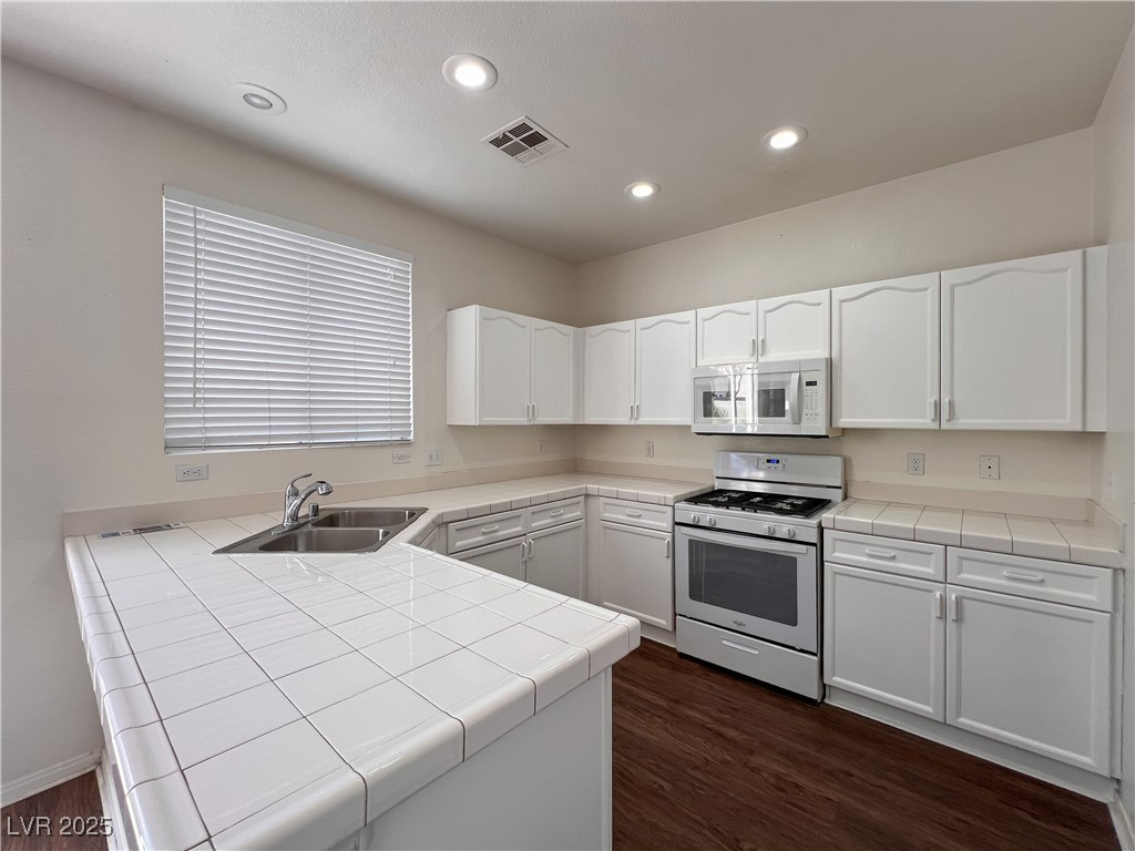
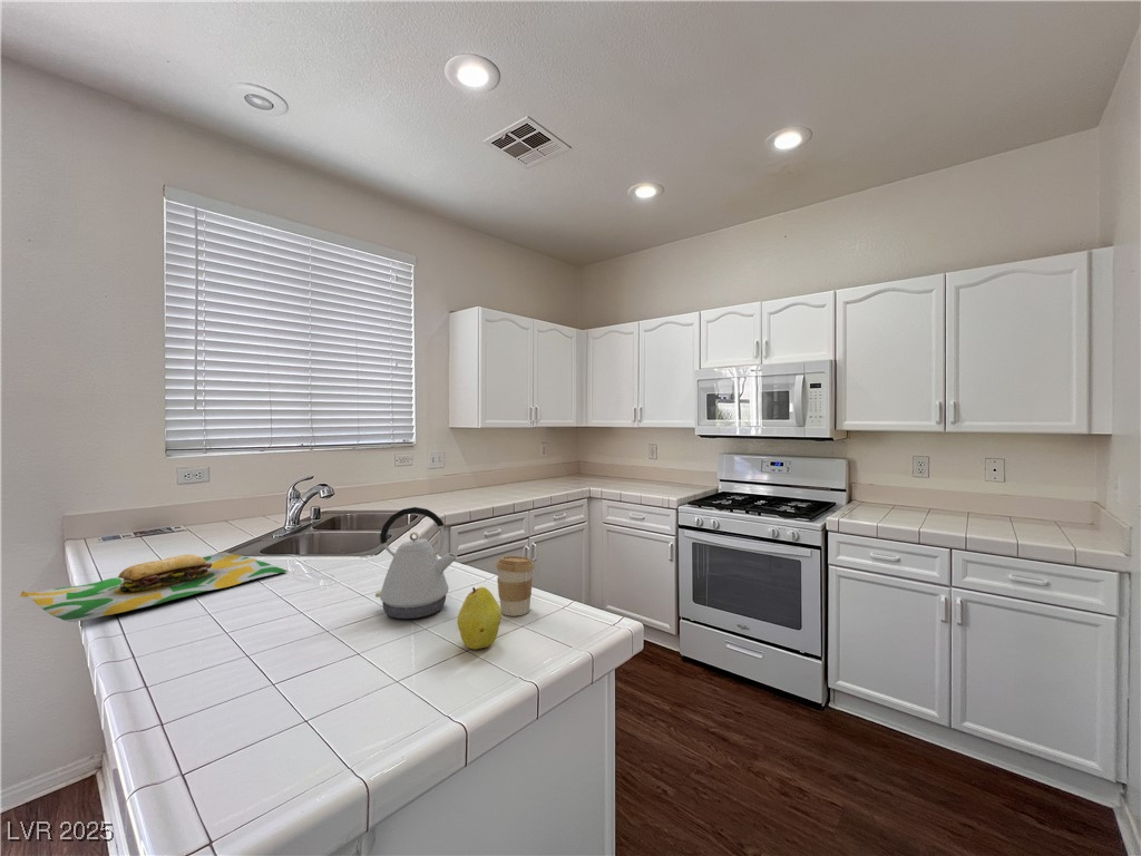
+ kettle [374,506,458,620]
+ coffee cup [495,555,536,617]
+ fruit [457,586,503,651]
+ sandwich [19,552,289,623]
